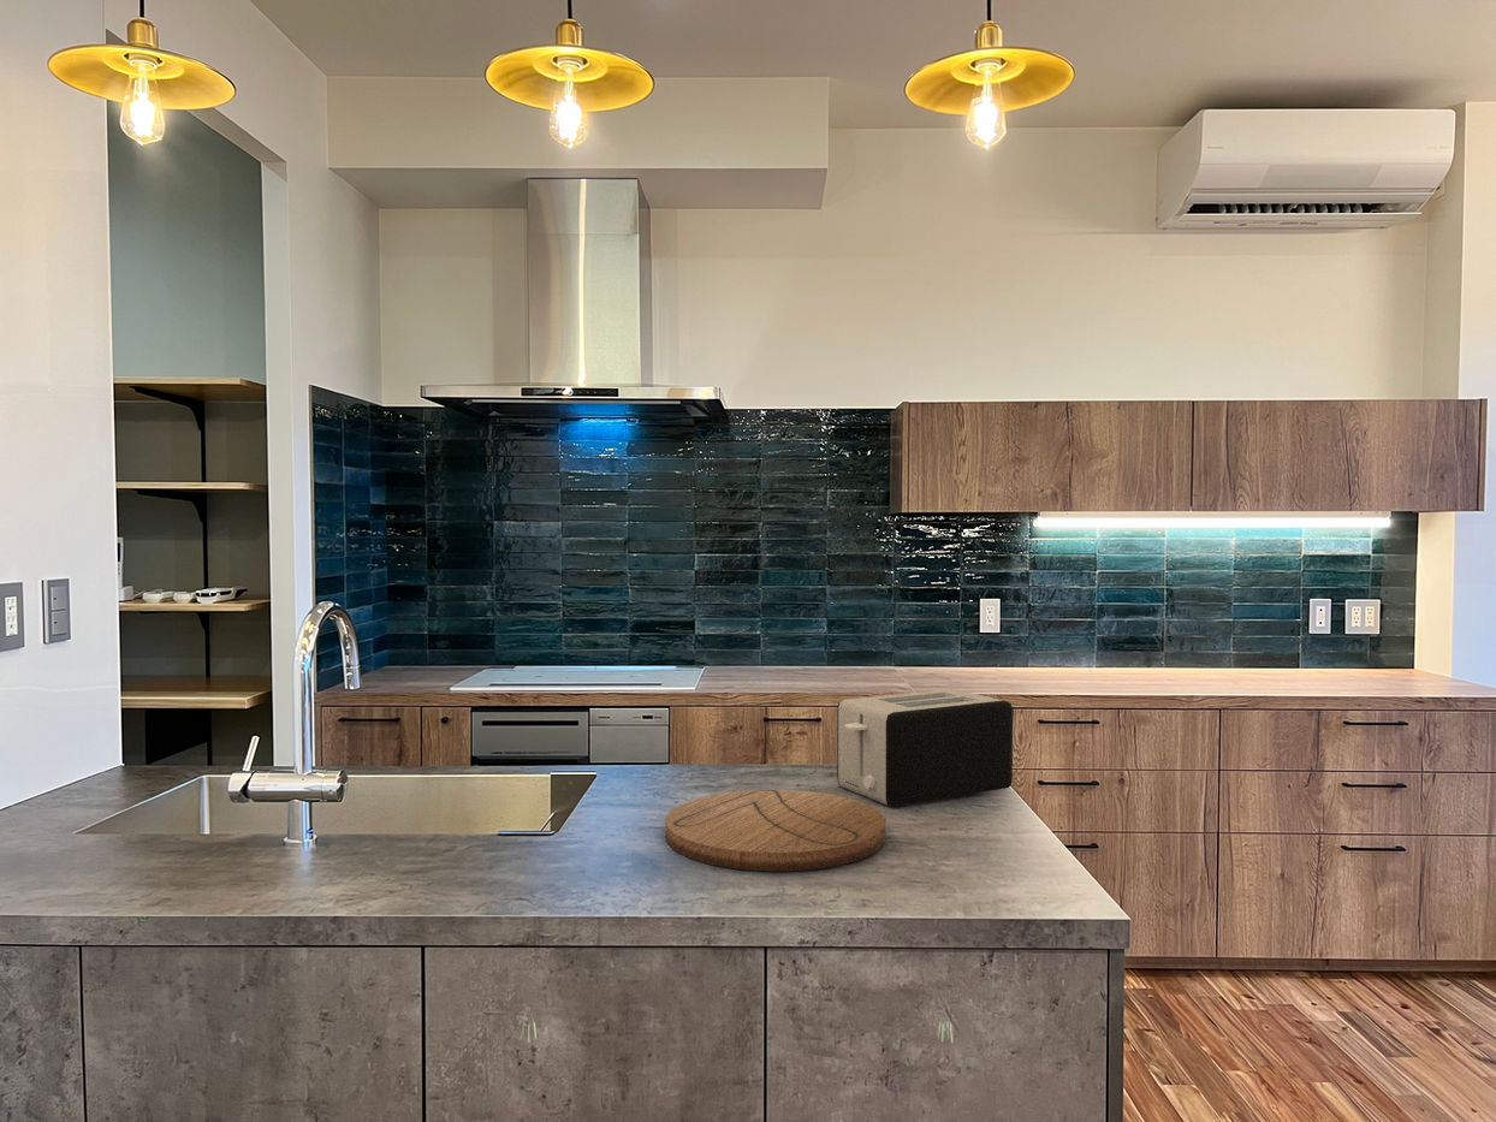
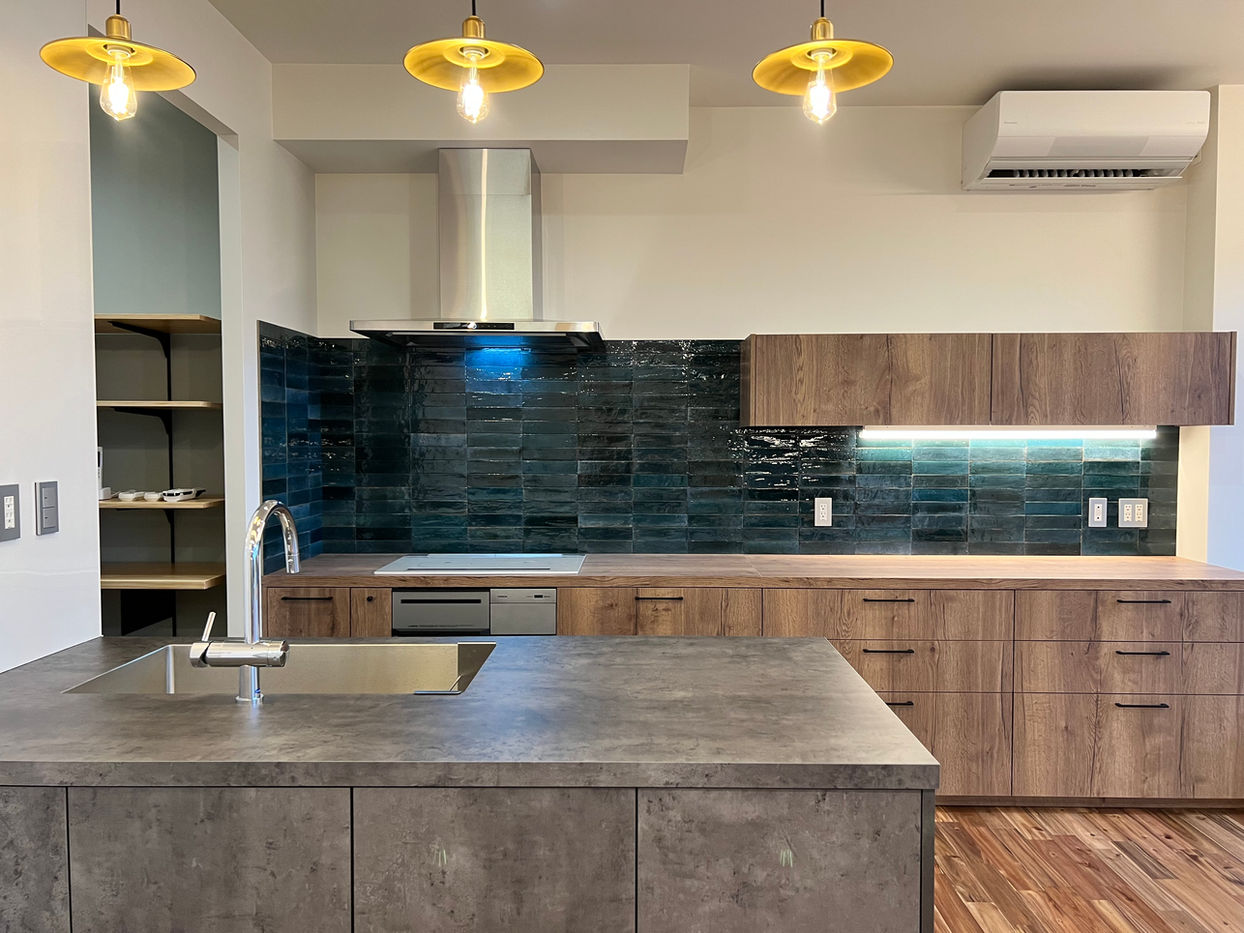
- toaster [836,688,1014,808]
- cutting board [664,789,886,872]
